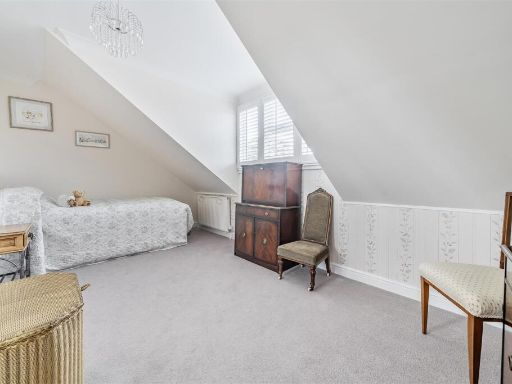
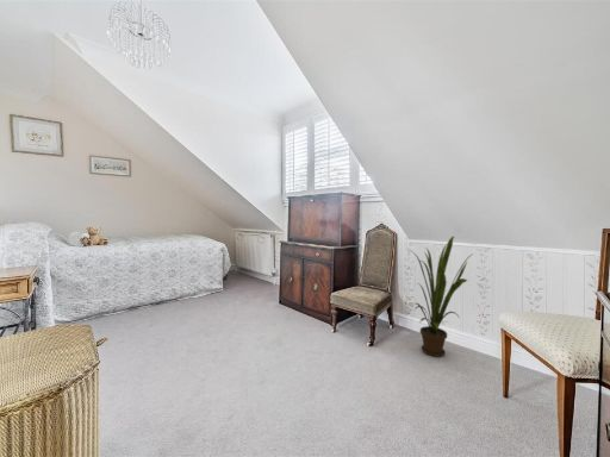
+ house plant [407,236,475,358]
